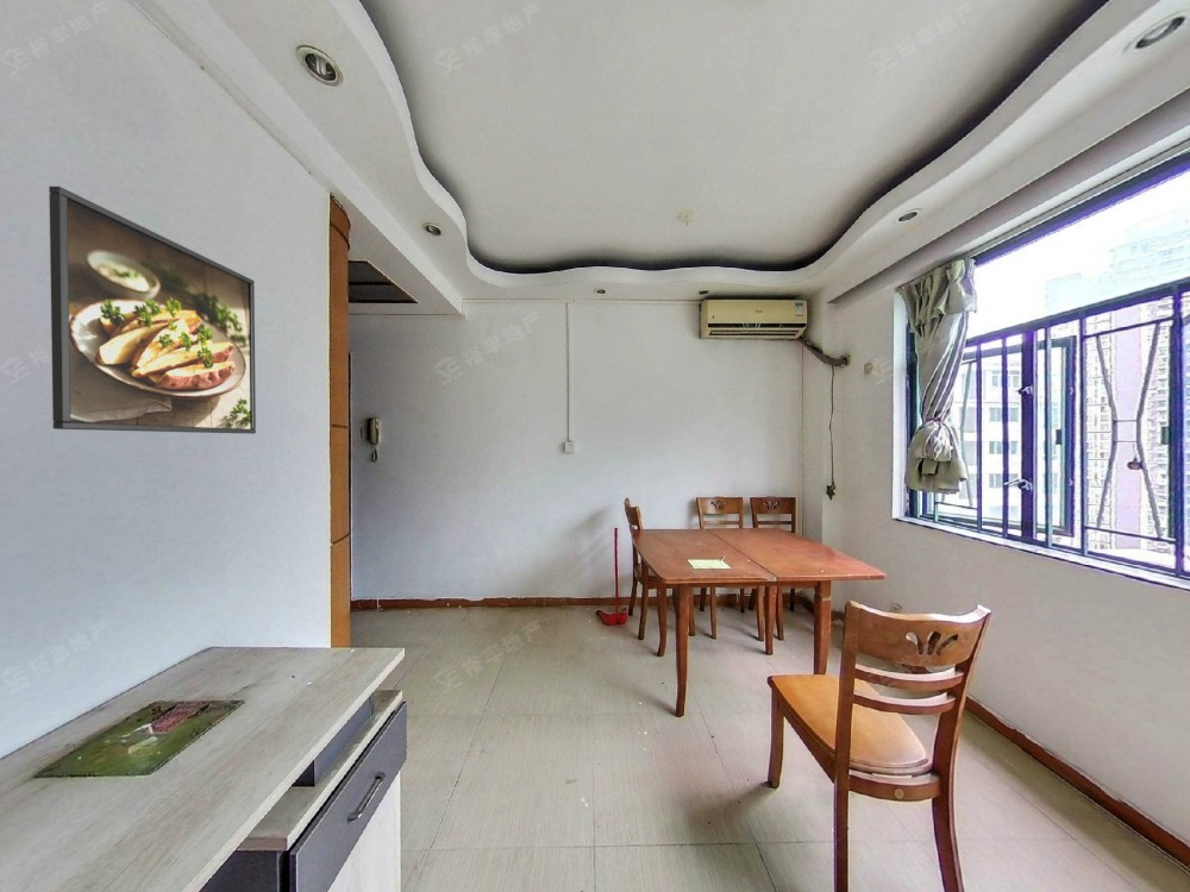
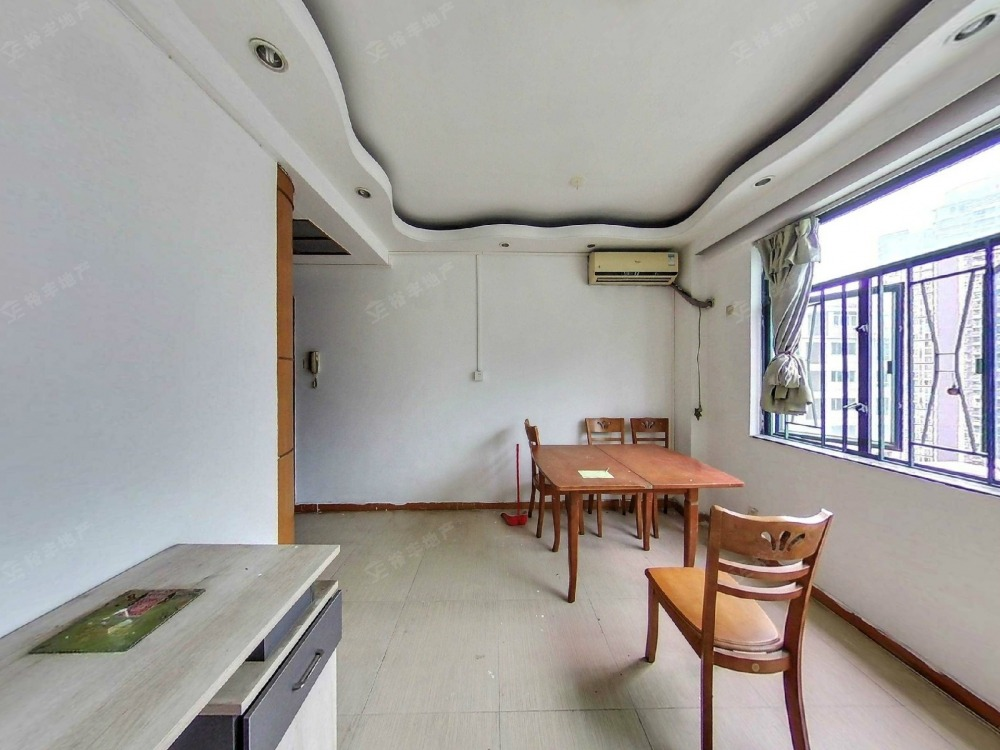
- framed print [48,186,257,435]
